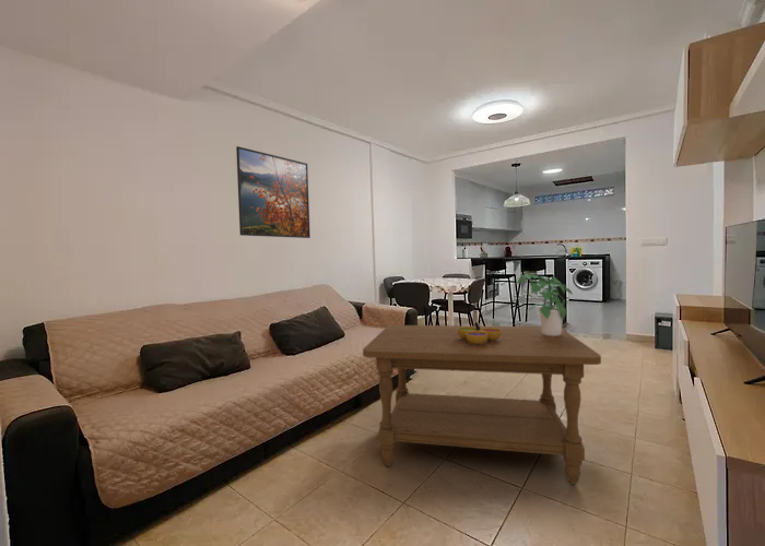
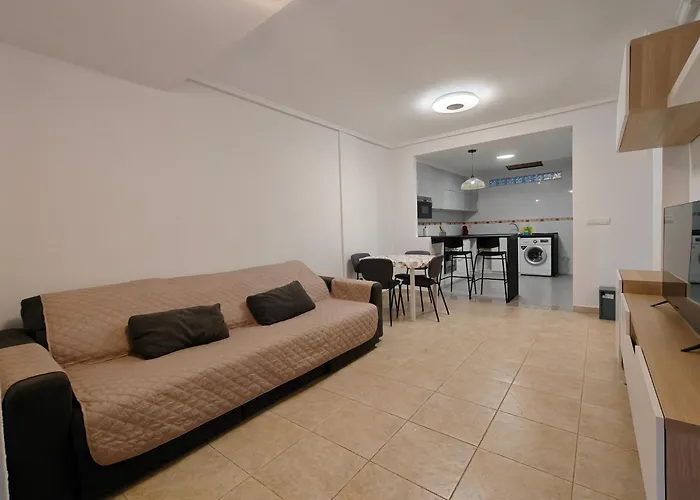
- coffee table [362,324,602,486]
- decorative bowl [457,321,502,345]
- potted plant [516,272,574,336]
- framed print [235,145,311,239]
